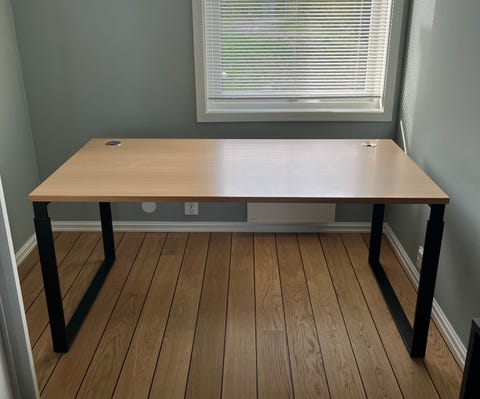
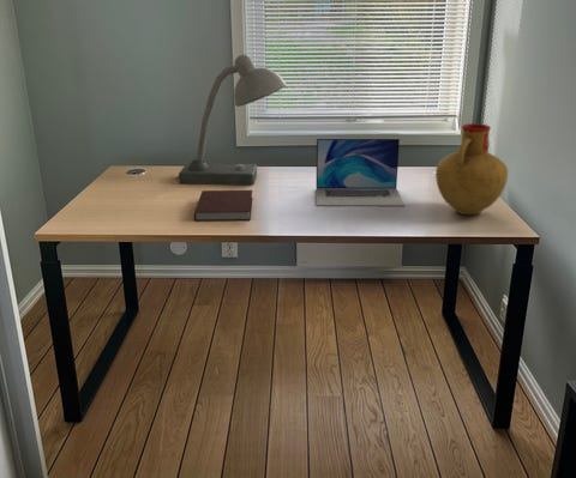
+ desk lamp [175,54,287,187]
+ vase [434,122,509,216]
+ laptop [316,138,406,207]
+ notebook [193,189,253,222]
